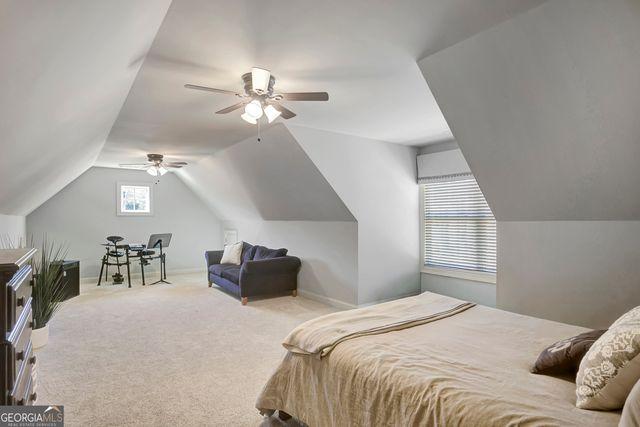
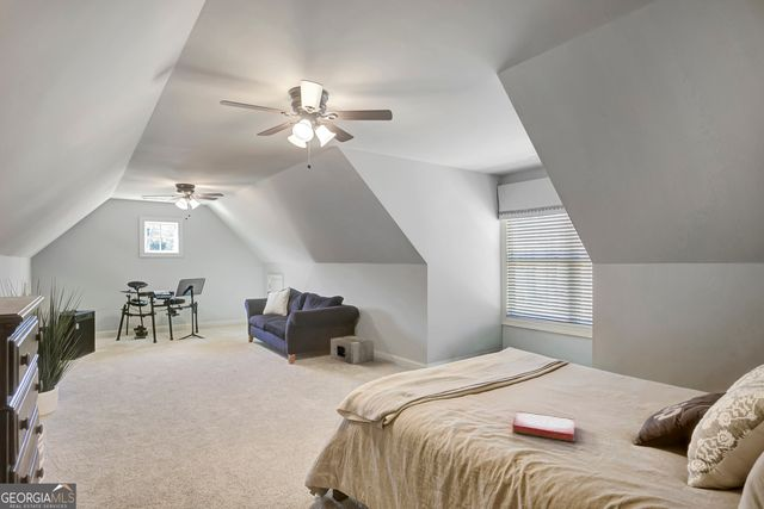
+ cardboard box [329,335,375,366]
+ hardback book [511,410,575,443]
